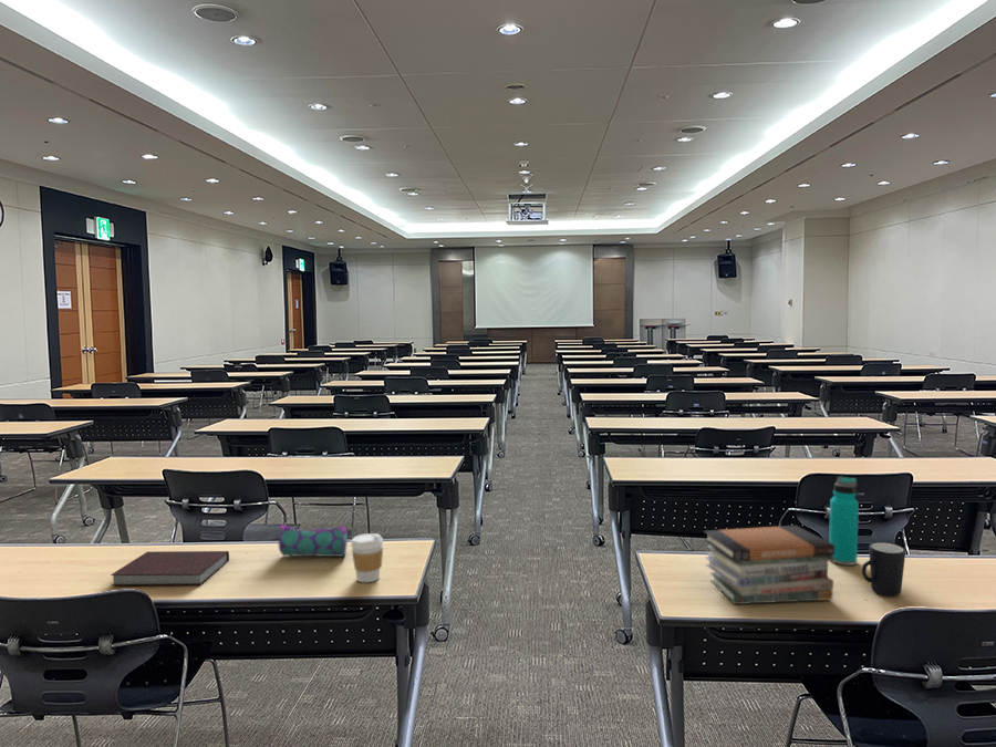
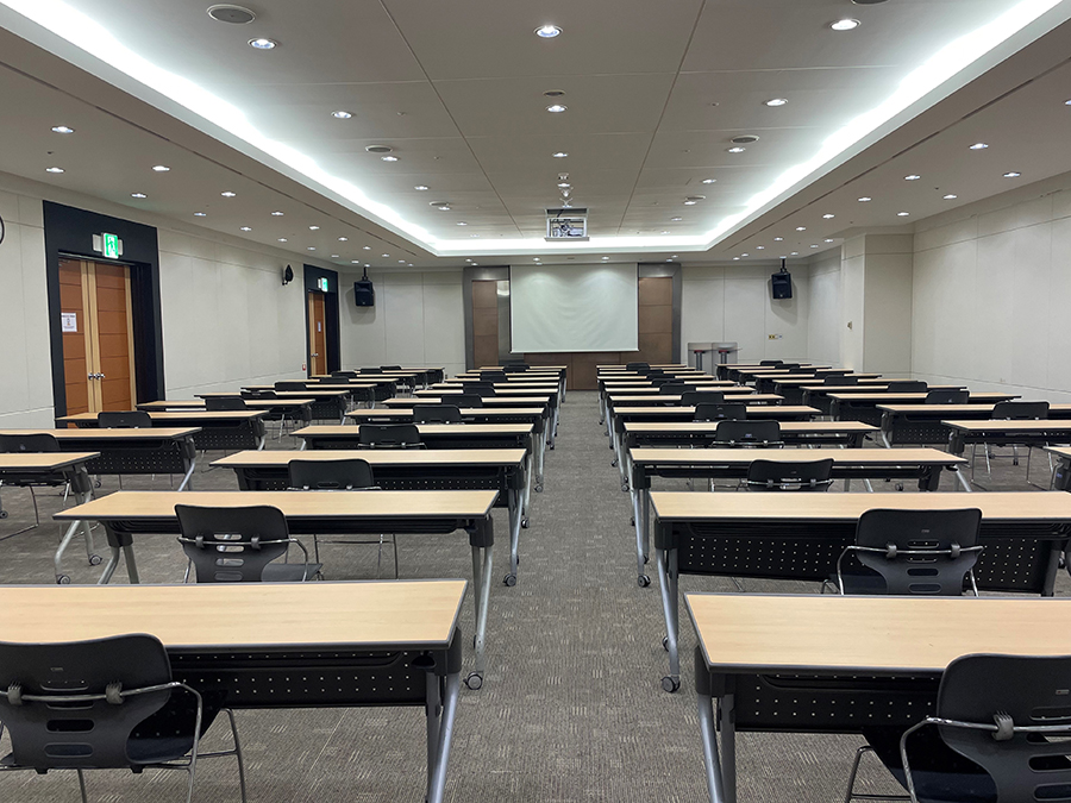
- notebook [110,550,230,587]
- coffee cup [350,532,384,583]
- book stack [703,525,834,605]
- mug [861,541,906,596]
- pencil case [278,523,352,558]
- water bottle [828,476,860,567]
